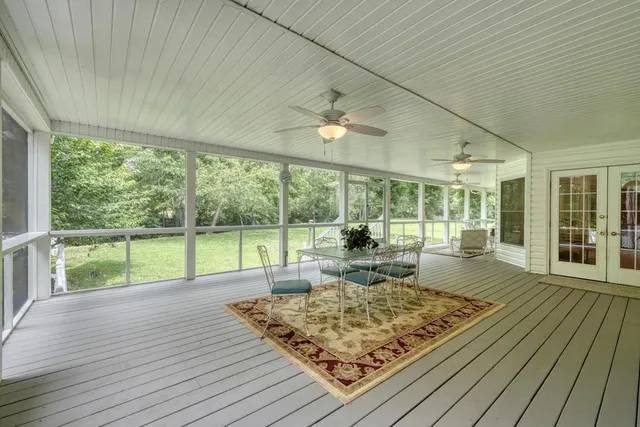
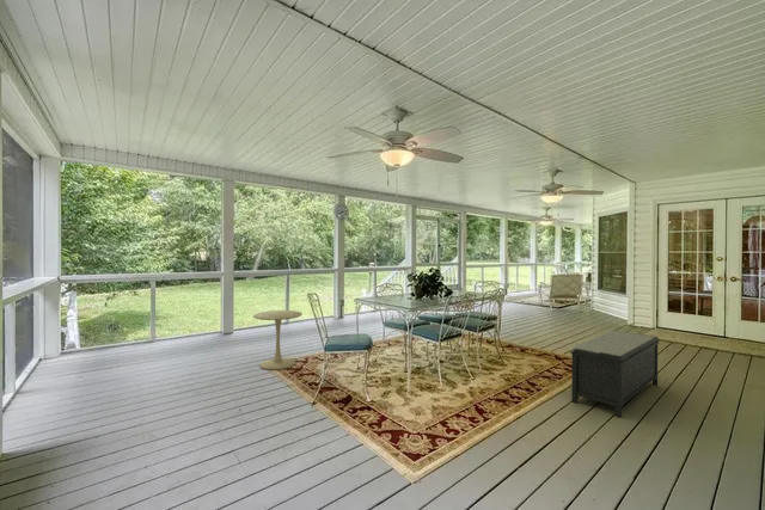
+ bench [569,330,661,418]
+ side table [252,309,304,370]
